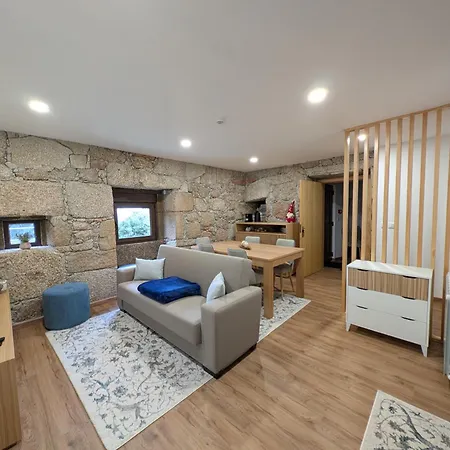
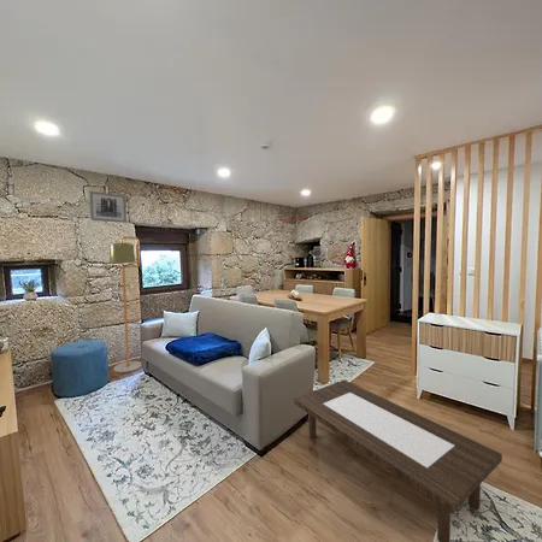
+ floor lamp [108,235,143,373]
+ coffee table [293,378,503,542]
+ wall art [88,190,128,224]
